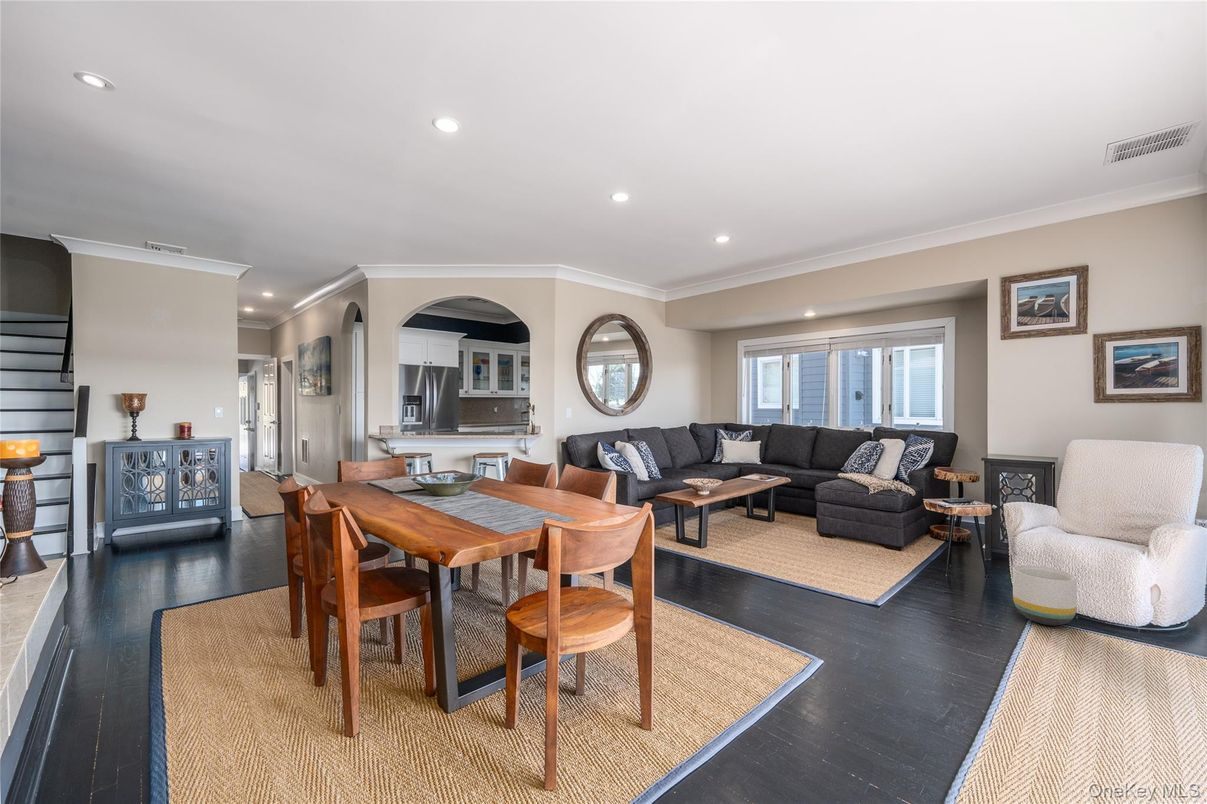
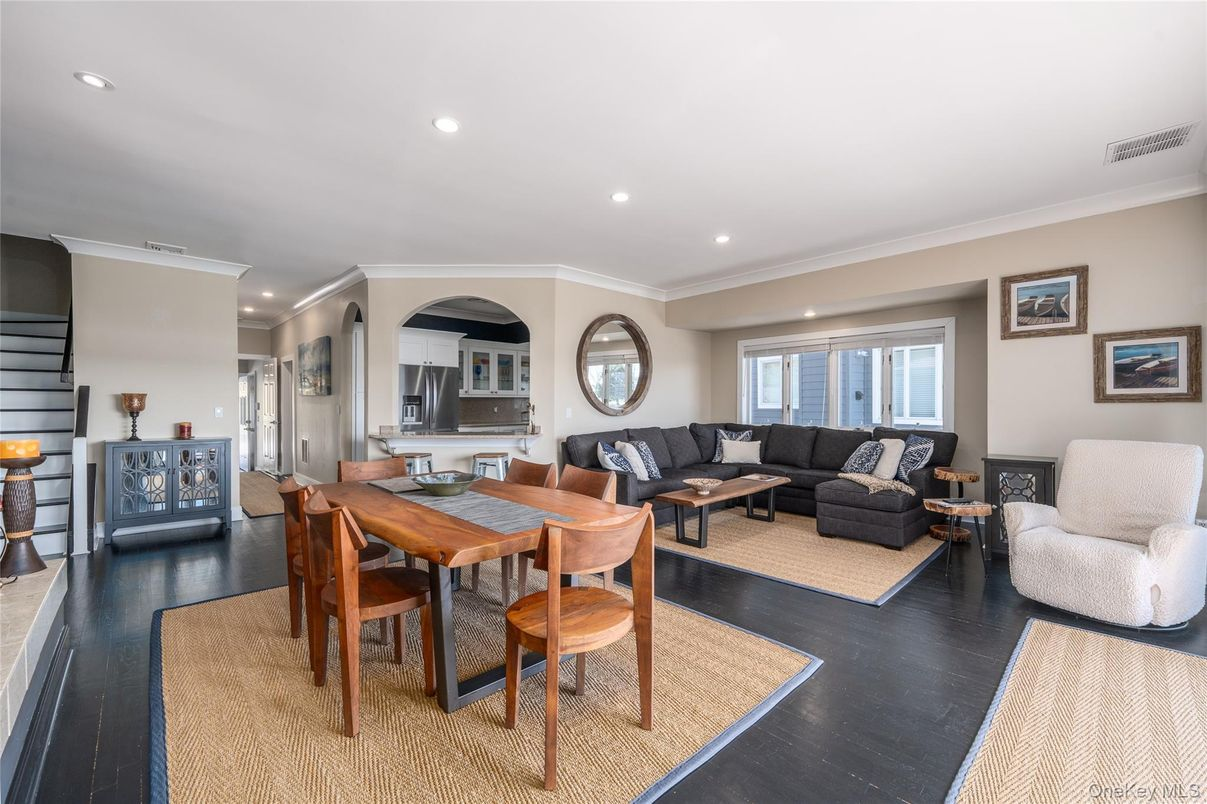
- planter [1012,564,1078,626]
